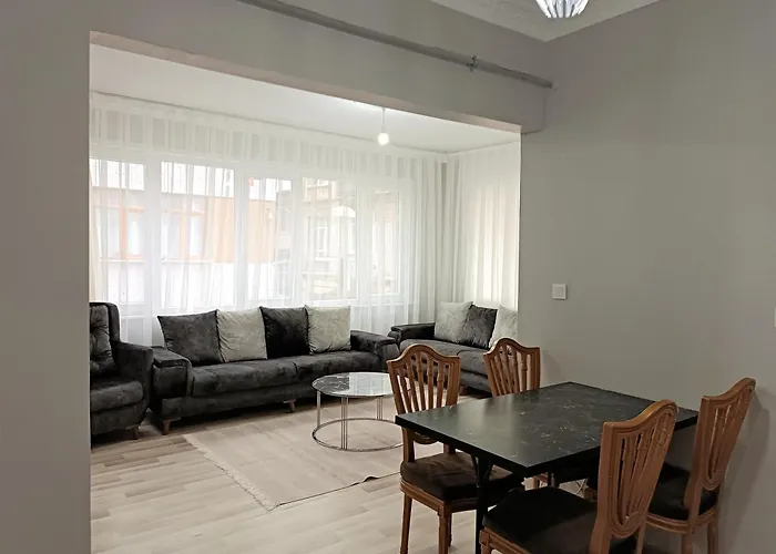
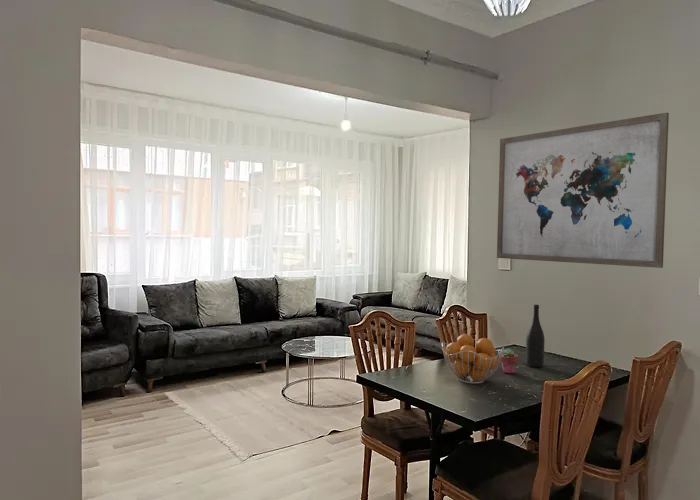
+ wine bottle [525,304,546,368]
+ wall art [496,112,670,269]
+ potted succulent [499,348,519,374]
+ fruit basket [441,333,505,385]
